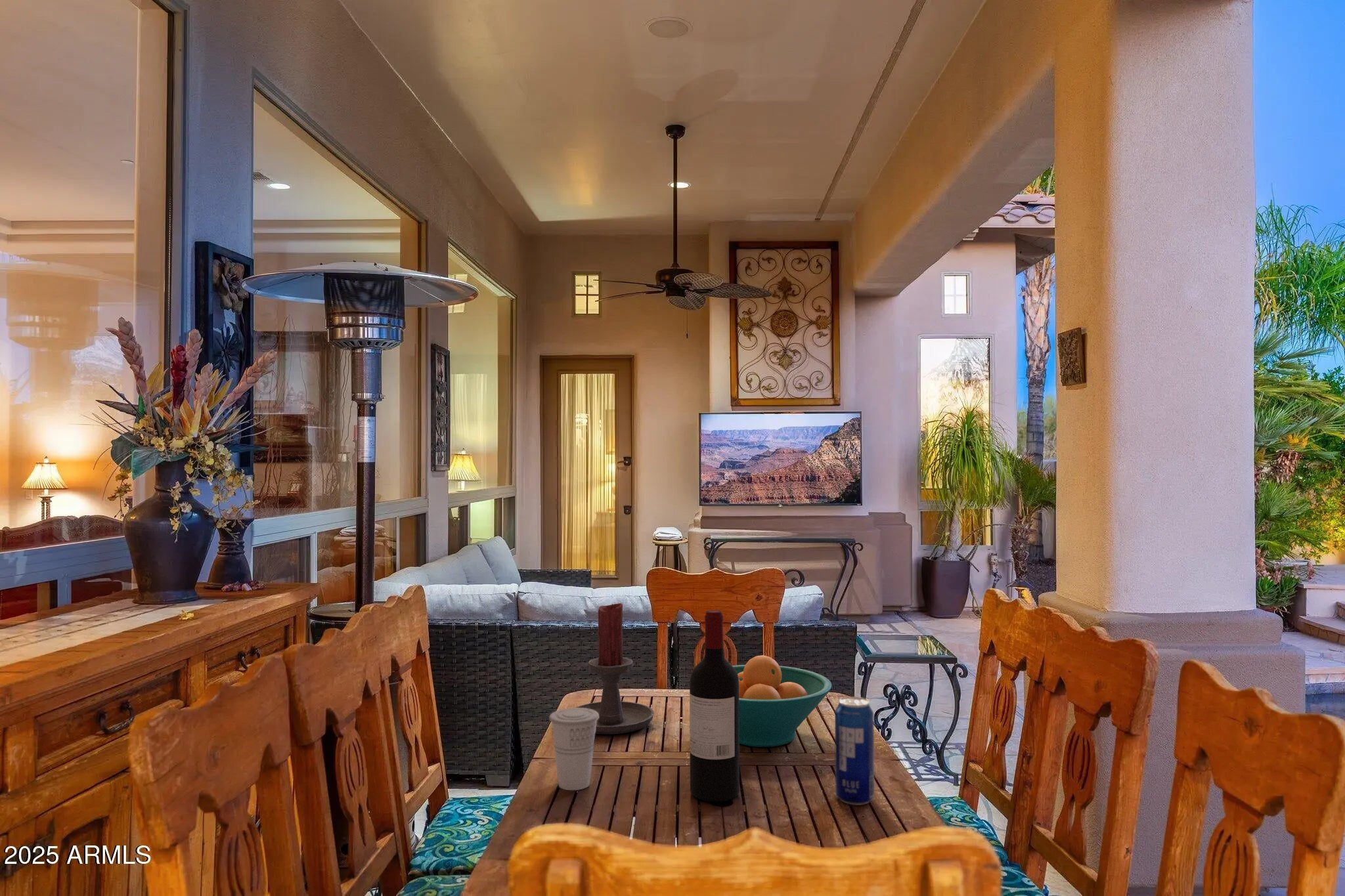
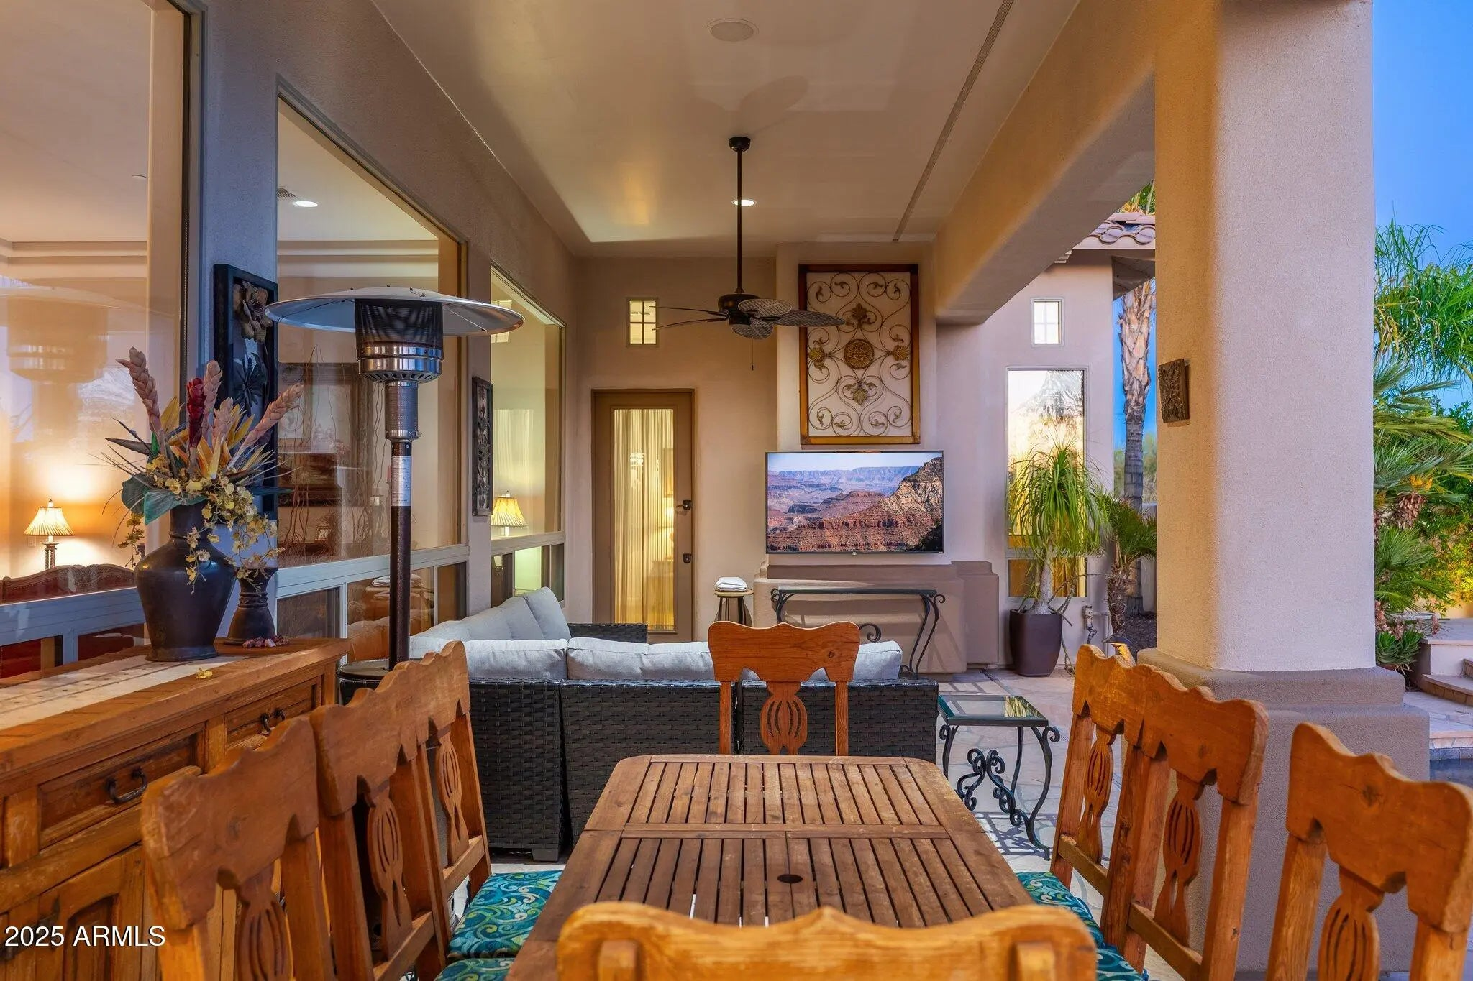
- fruit bowl [732,654,832,748]
- candle holder [574,603,655,735]
- cup [548,708,599,791]
- beverage can [834,696,875,806]
- wine bottle [689,610,740,803]
